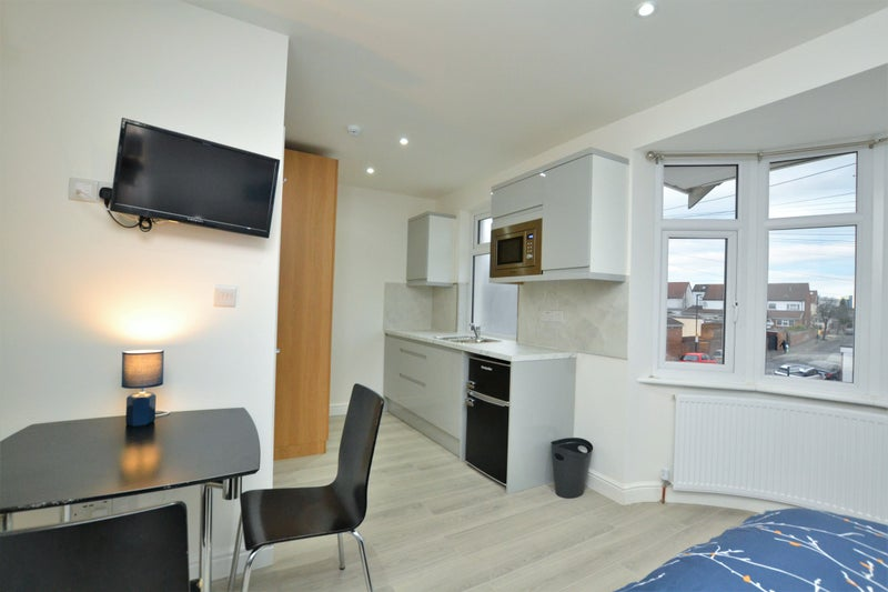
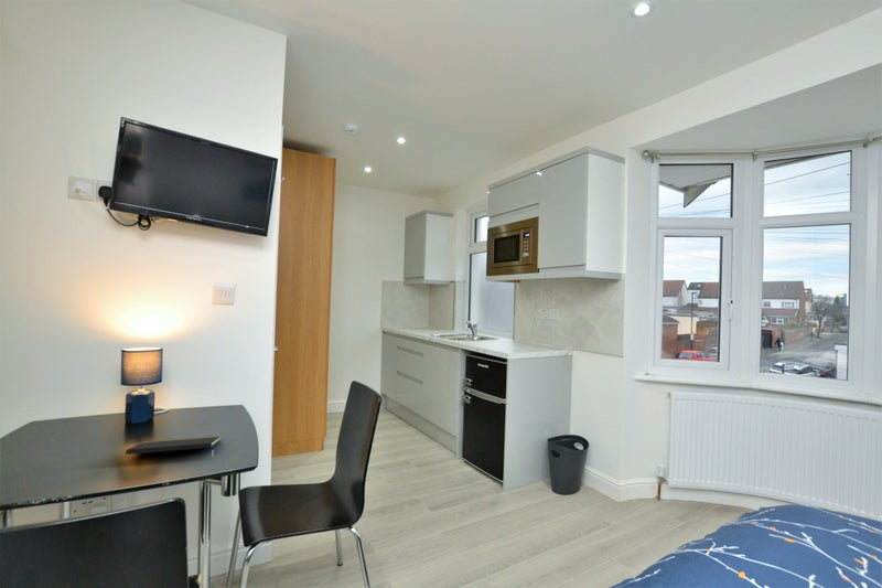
+ notepad [125,435,222,456]
